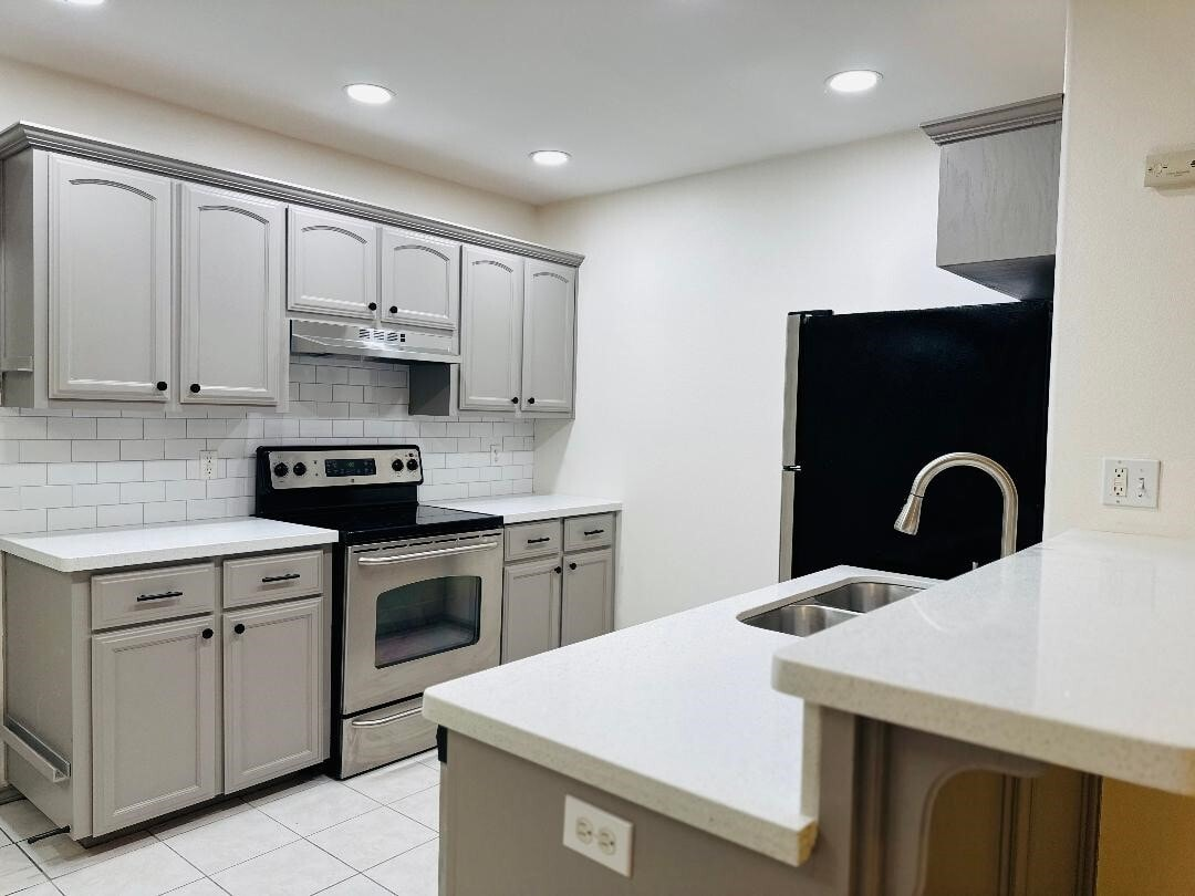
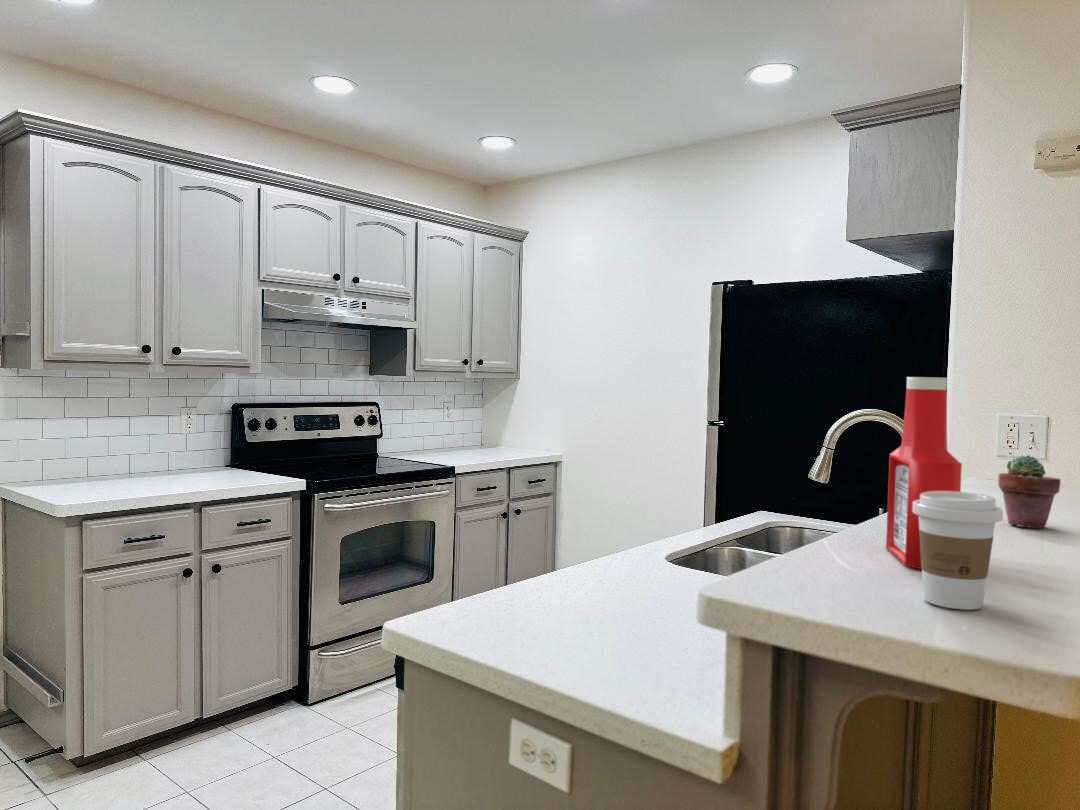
+ potted succulent [997,454,1062,529]
+ soap bottle [885,376,963,570]
+ coffee cup [912,491,1004,611]
